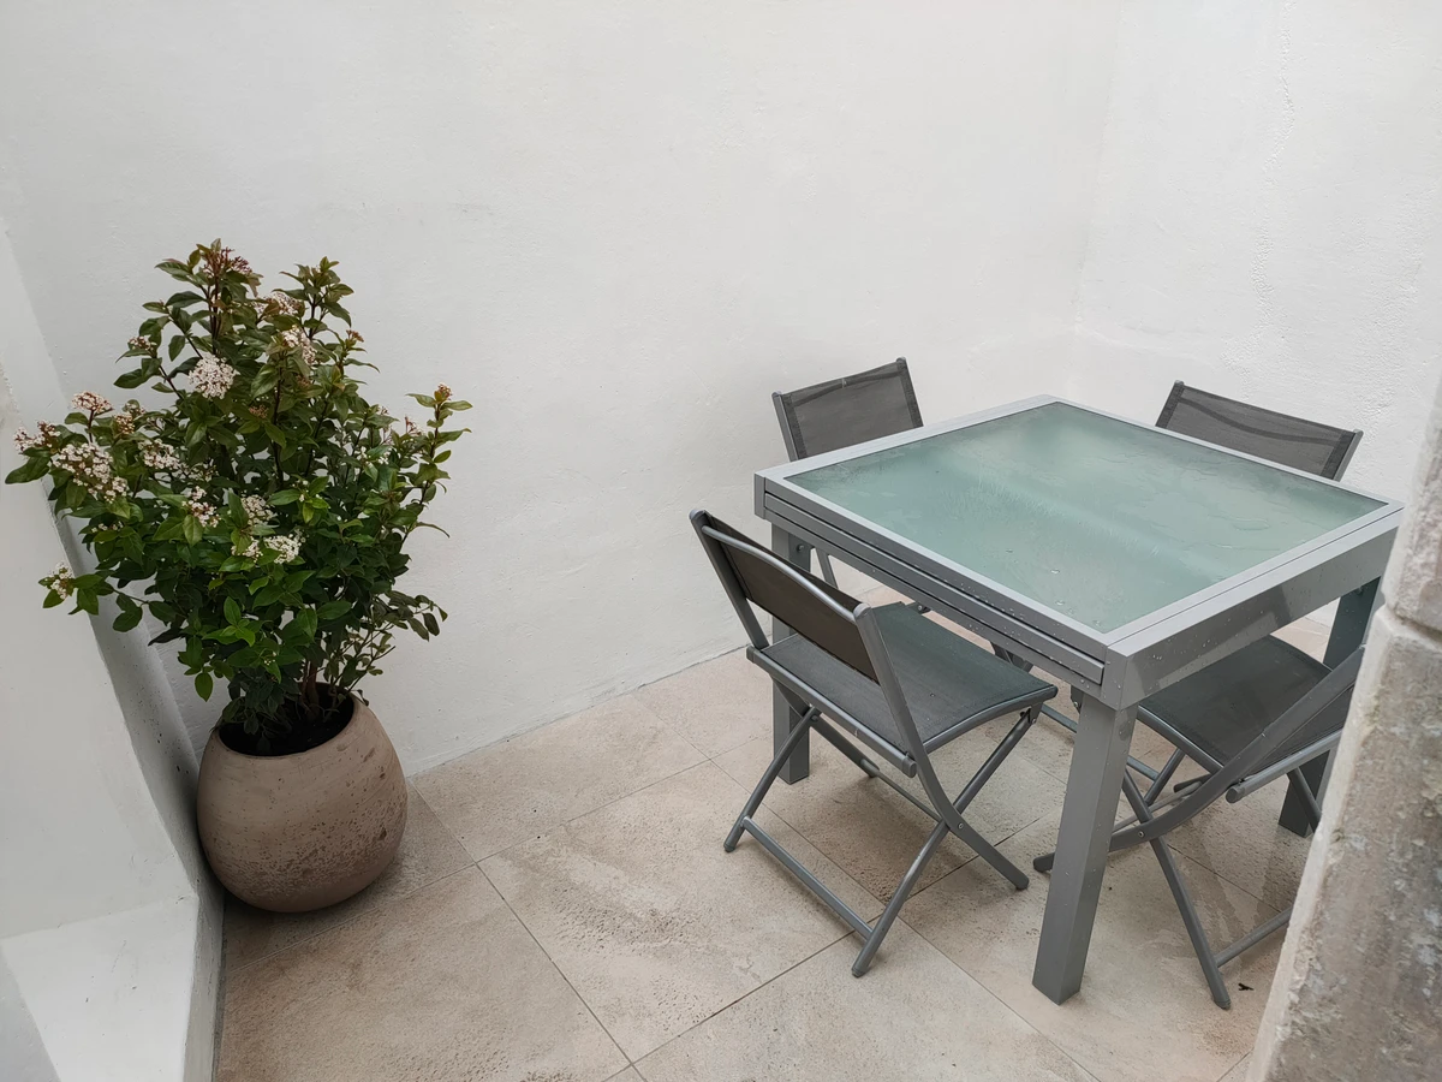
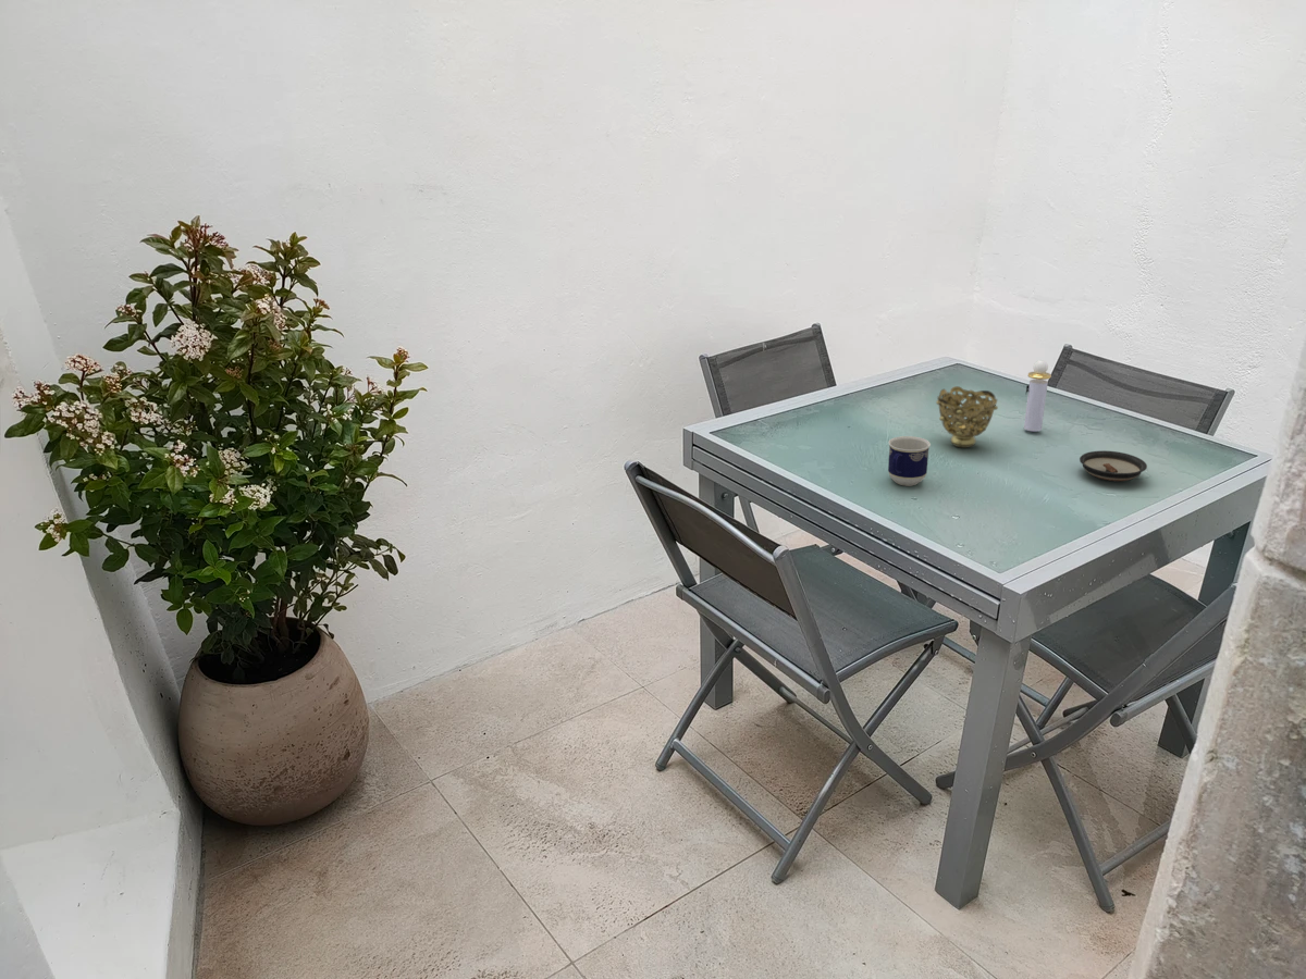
+ perfume bottle [1023,359,1052,432]
+ cup [887,435,932,487]
+ saucer [1079,449,1148,482]
+ decorative bowl [935,385,999,449]
